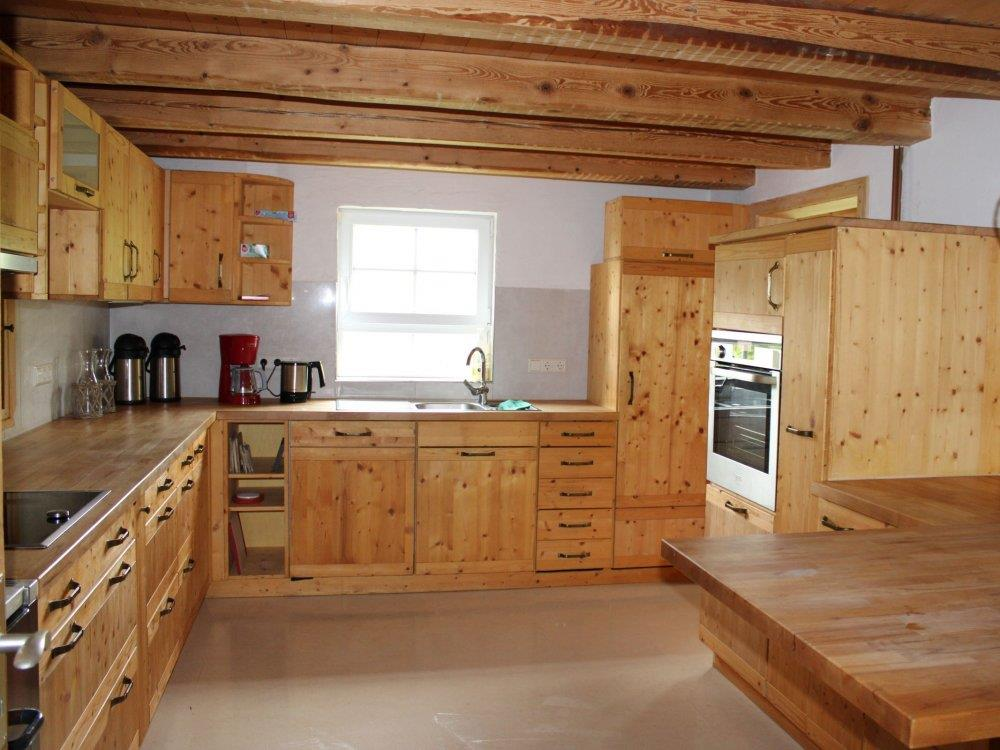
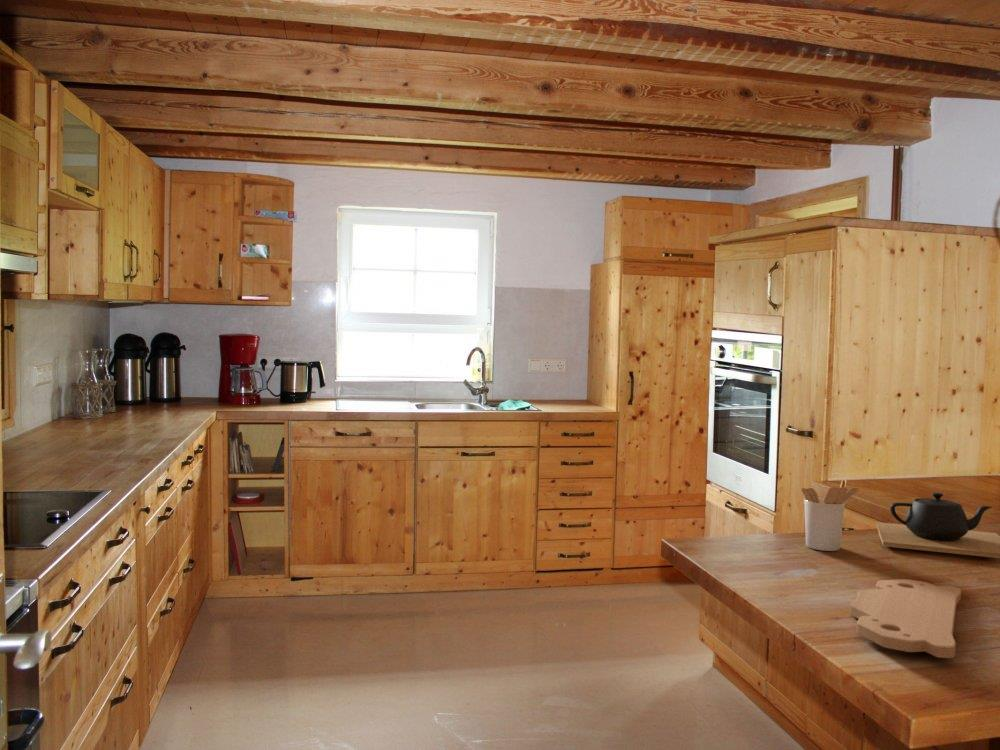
+ teapot [875,492,1000,559]
+ utensil holder [801,477,859,552]
+ cutting board [849,578,962,659]
